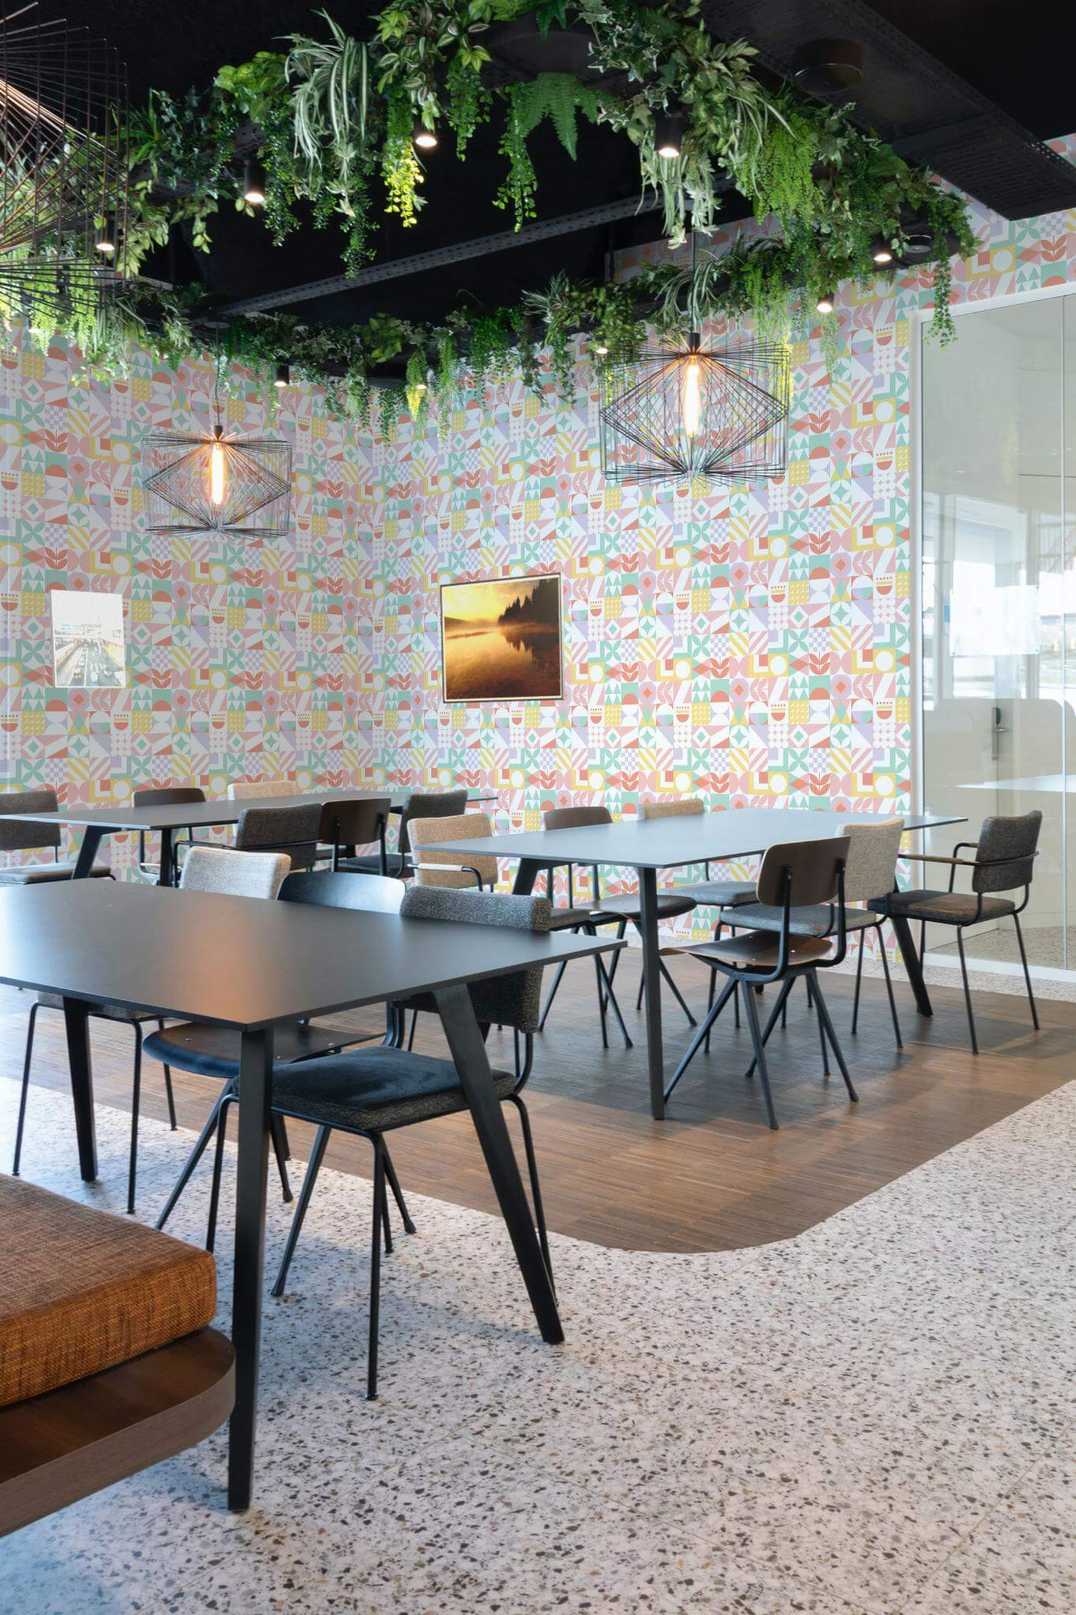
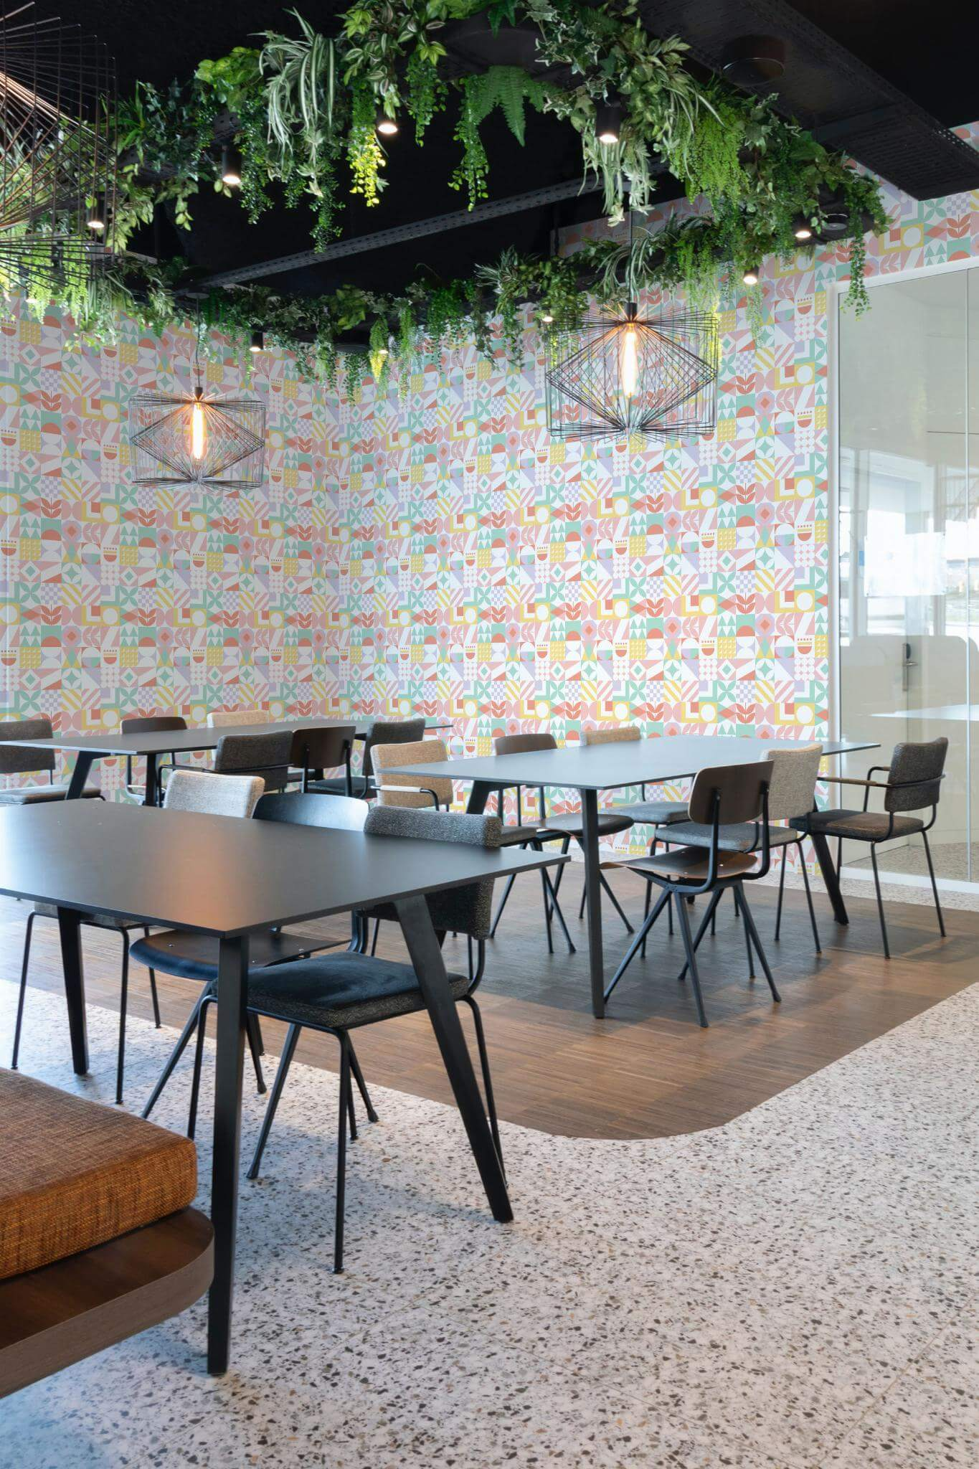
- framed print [48,590,126,688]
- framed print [440,570,566,704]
